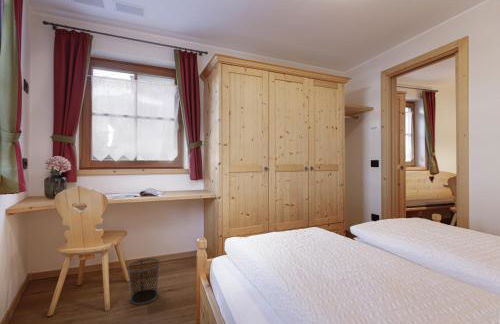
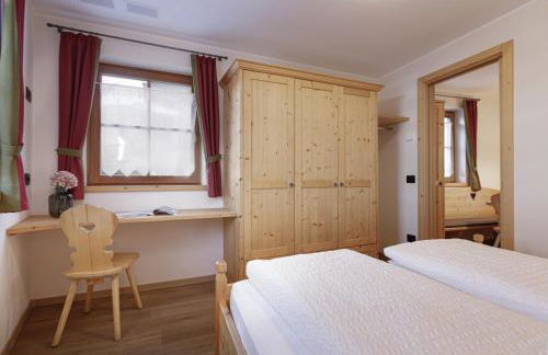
- waste bin [126,257,162,306]
